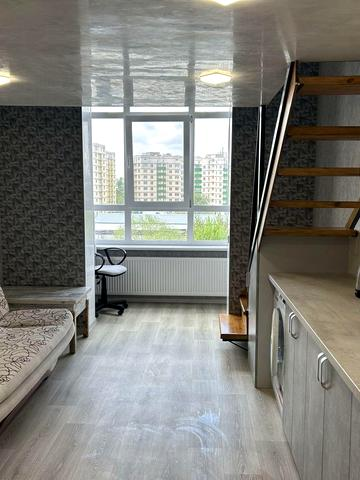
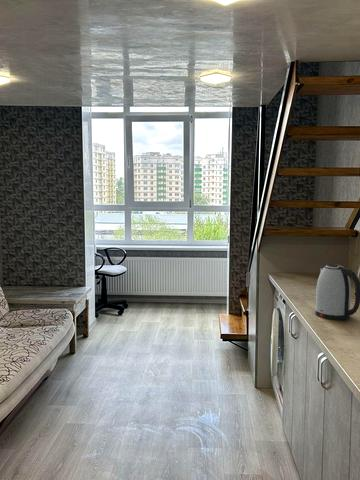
+ kettle [314,263,360,321]
